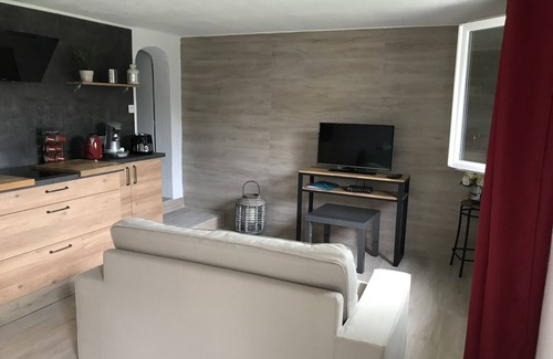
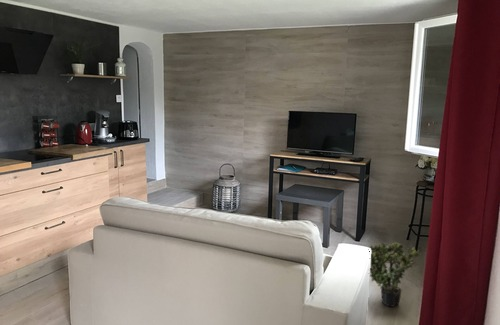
+ potted plant [369,240,423,308]
